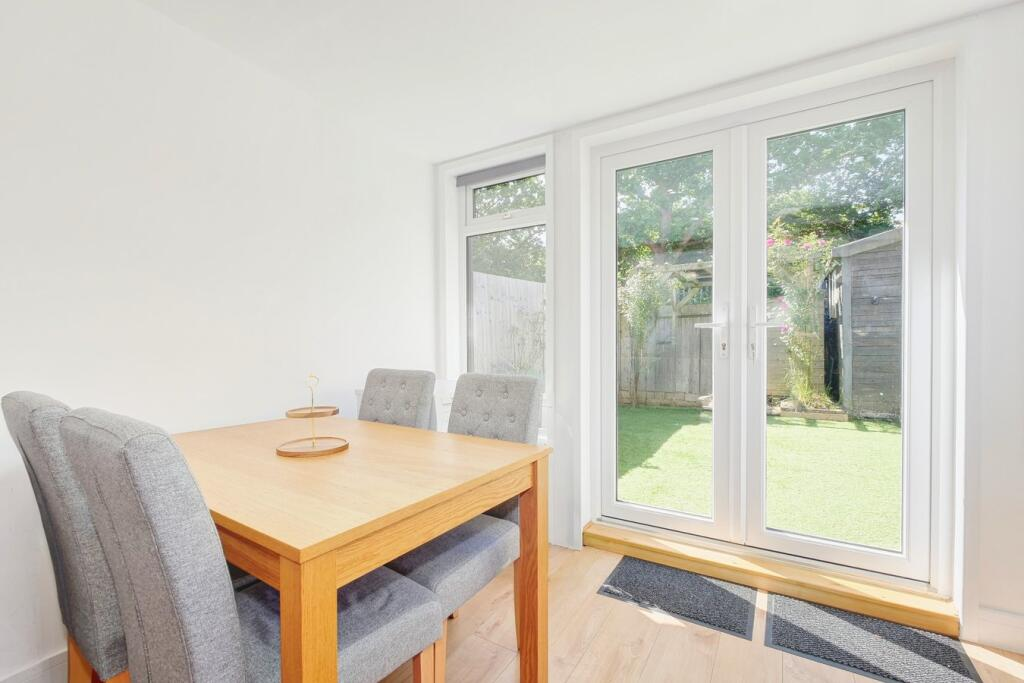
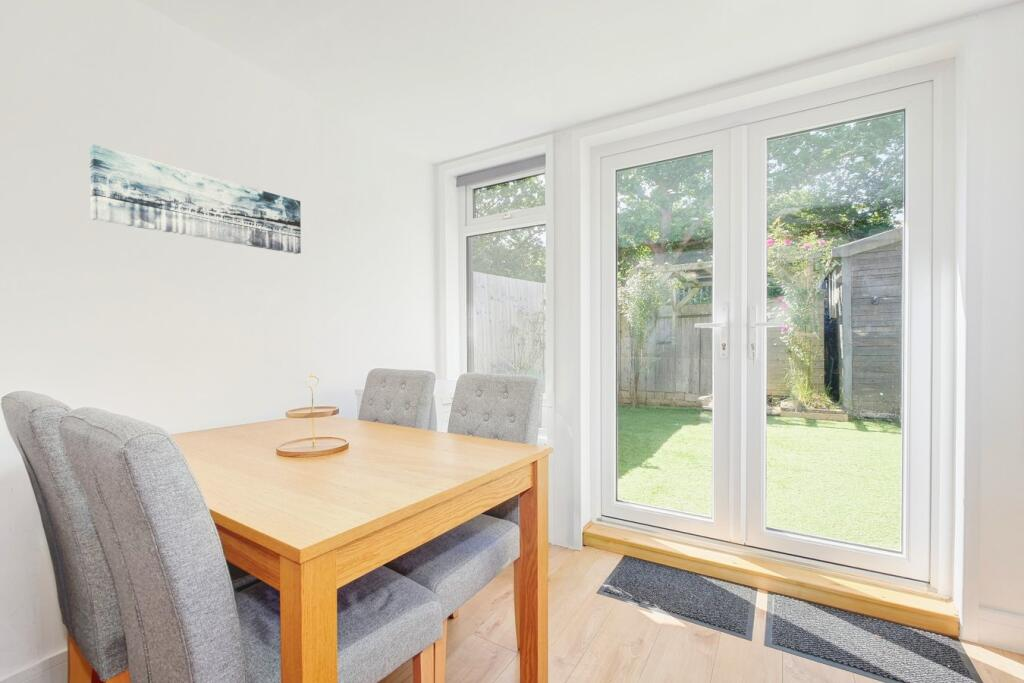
+ wall art [89,143,302,255]
